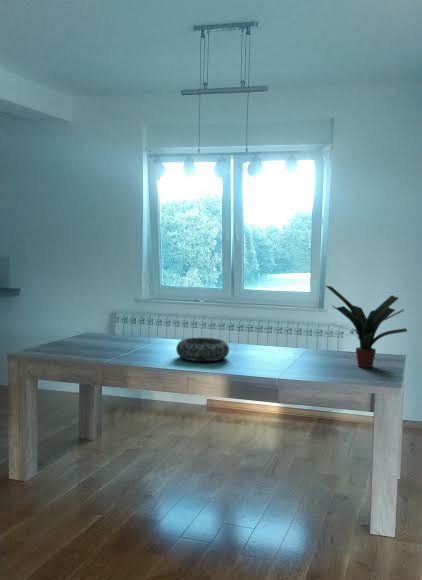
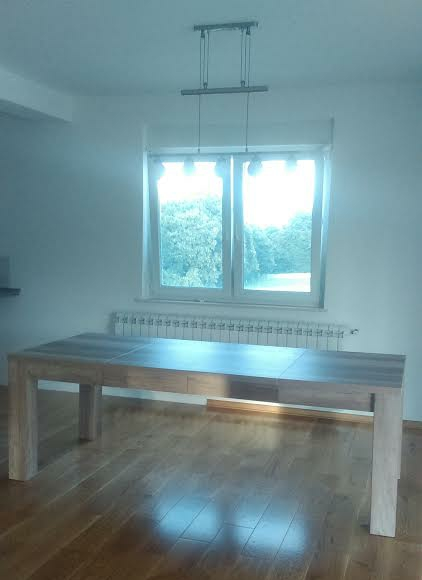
- potted plant [324,284,408,369]
- decorative bowl [175,337,230,362]
